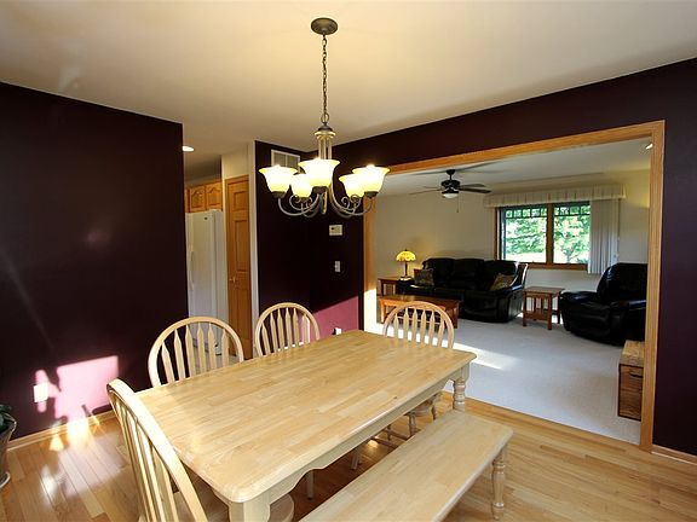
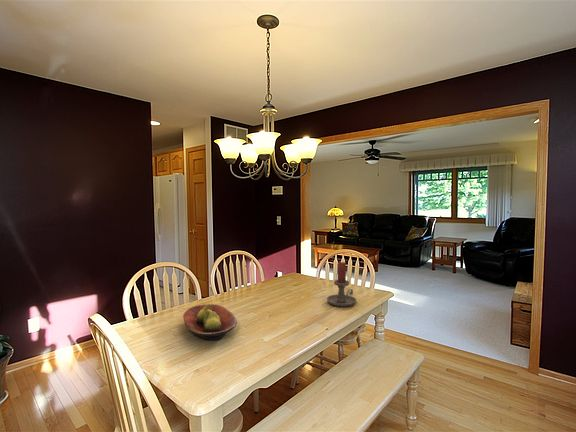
+ fruit bowl [182,303,238,342]
+ candle holder [326,261,357,308]
